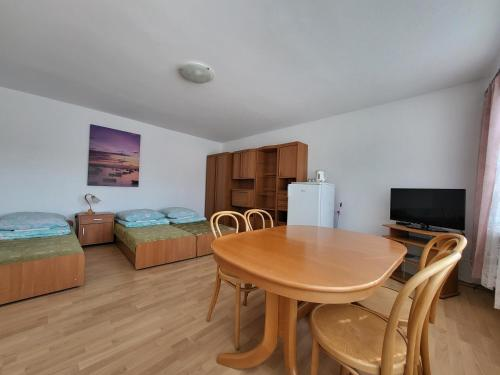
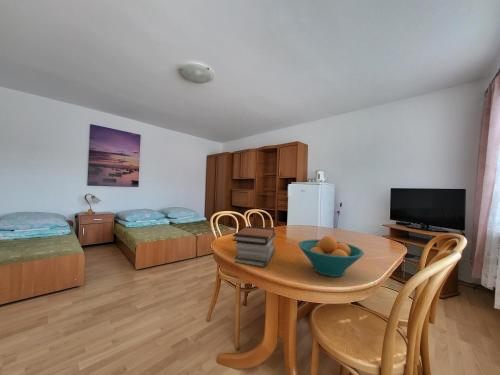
+ fruit bowl [297,235,365,278]
+ book stack [232,225,277,269]
